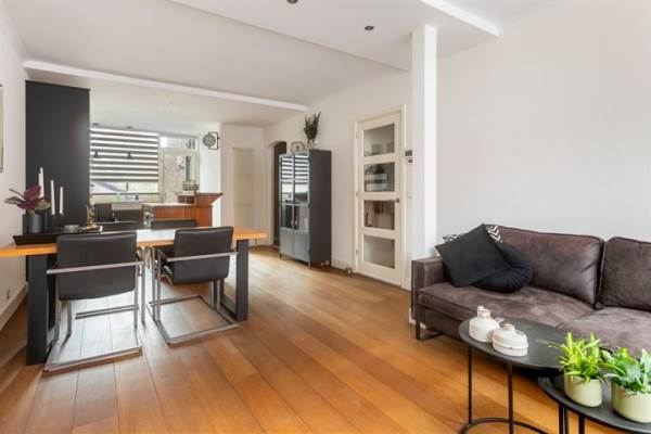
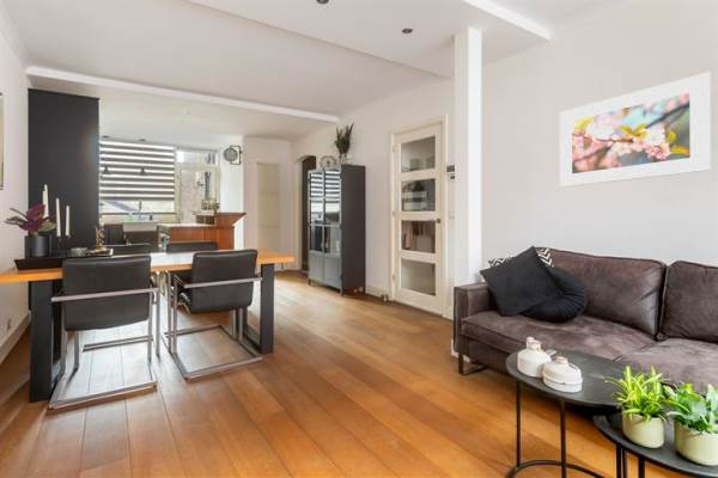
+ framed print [559,72,711,188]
